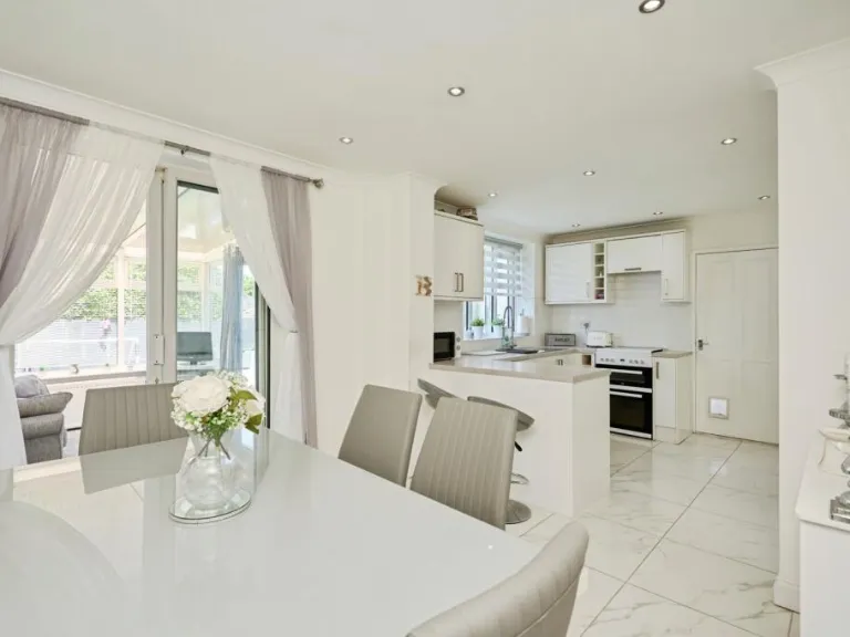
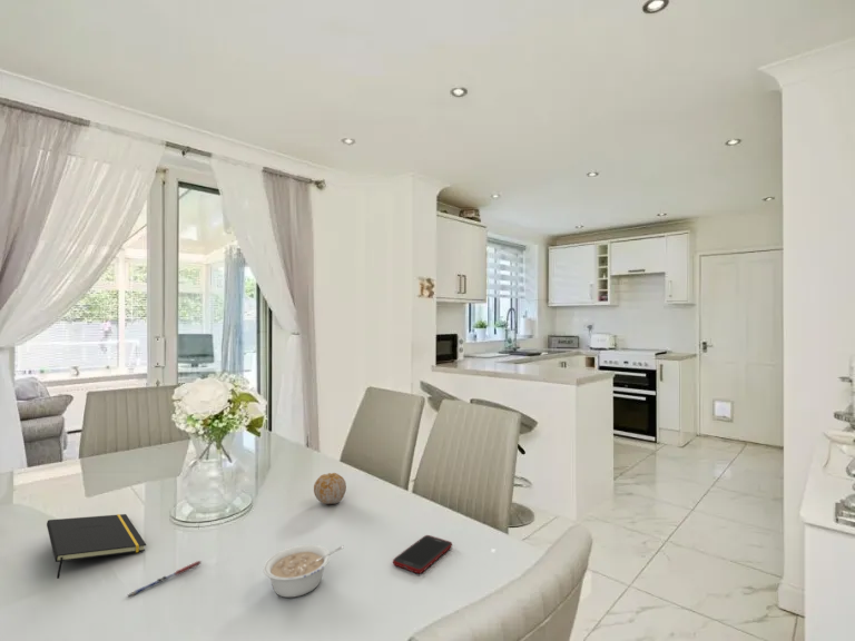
+ cell phone [392,534,453,574]
+ pen [127,560,203,598]
+ notepad [46,513,147,580]
+ fruit [313,472,347,505]
+ legume [263,544,345,599]
